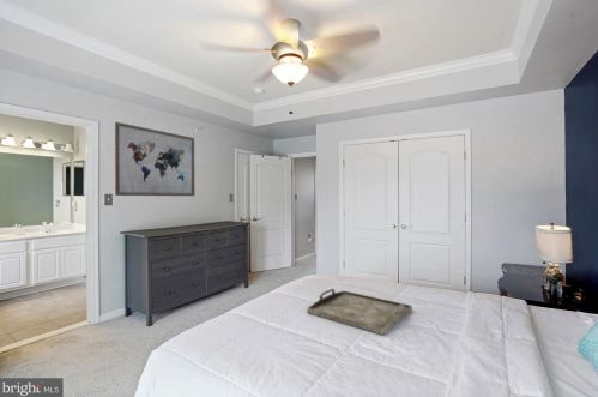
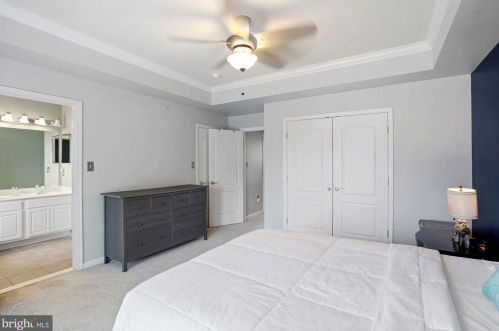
- wall art [114,121,195,197]
- serving tray [307,288,413,336]
